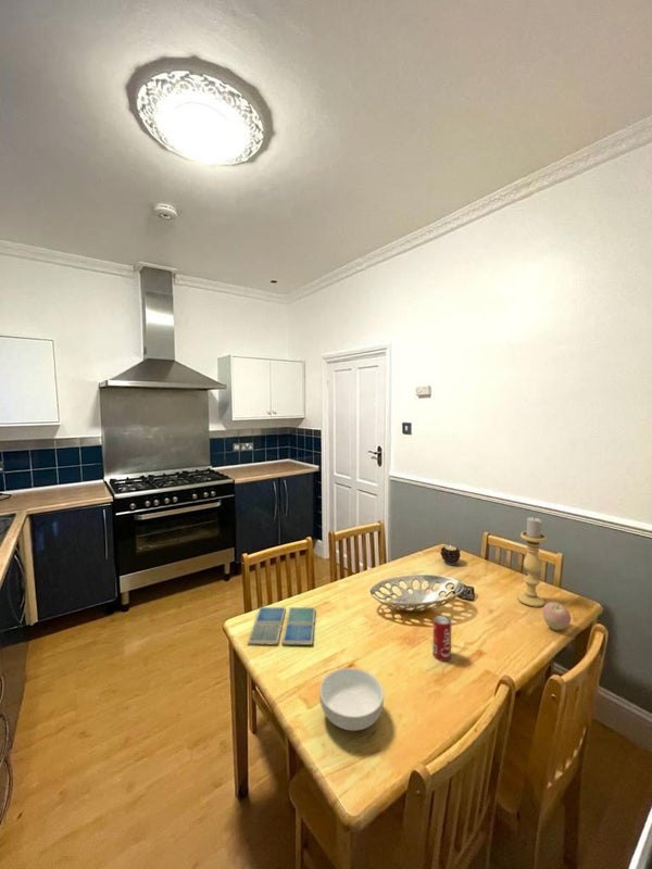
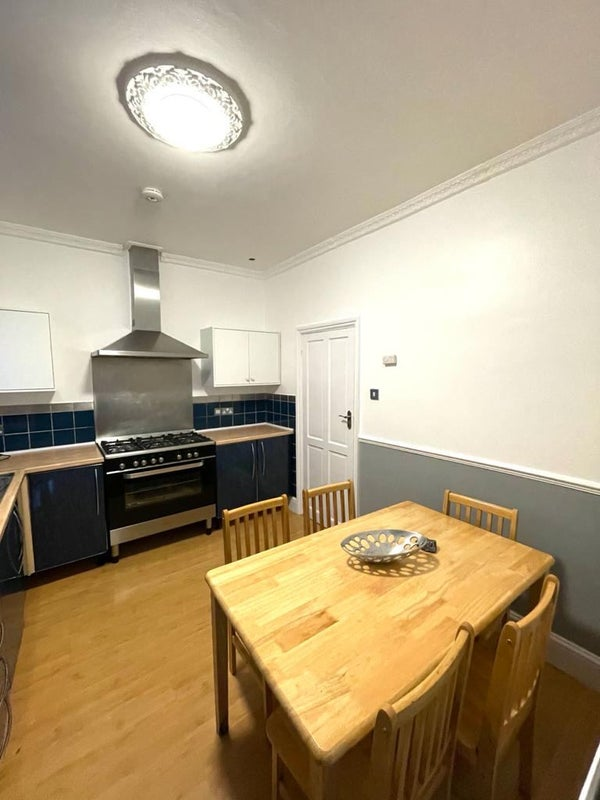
- beverage can [431,615,452,662]
- apple [542,601,572,631]
- cereal bowl [318,667,385,732]
- drink coaster [247,606,316,646]
- candle [439,544,462,566]
- candle holder [516,516,548,608]
